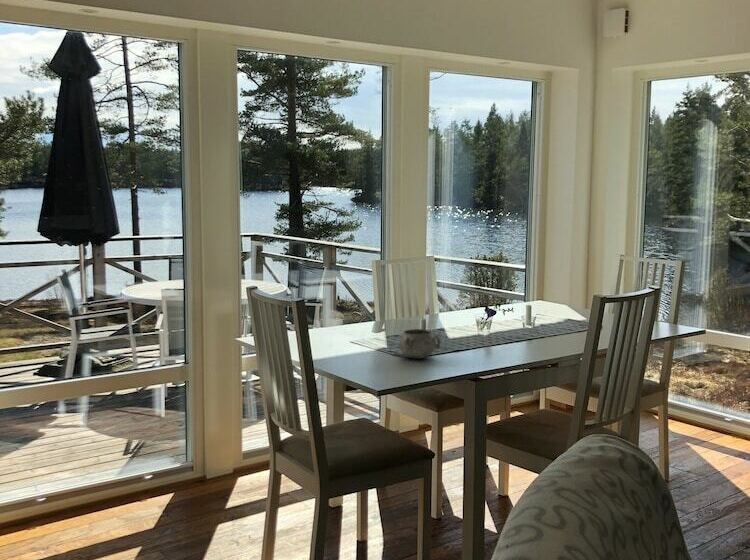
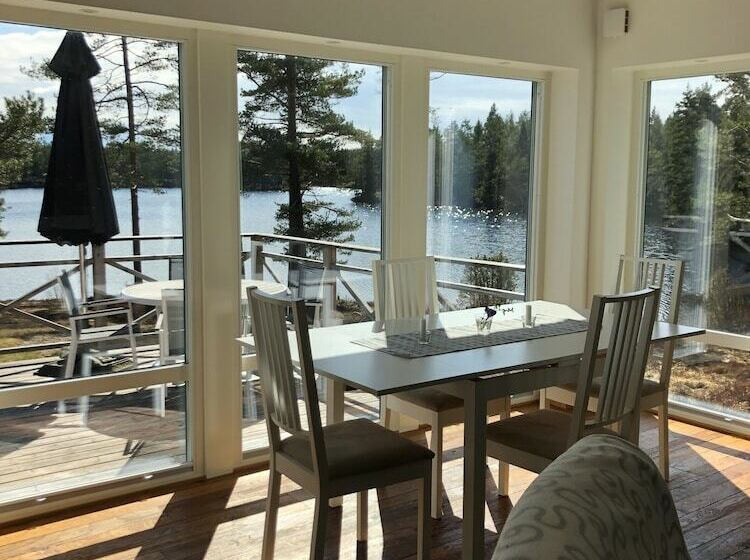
- decorative bowl [398,328,442,360]
